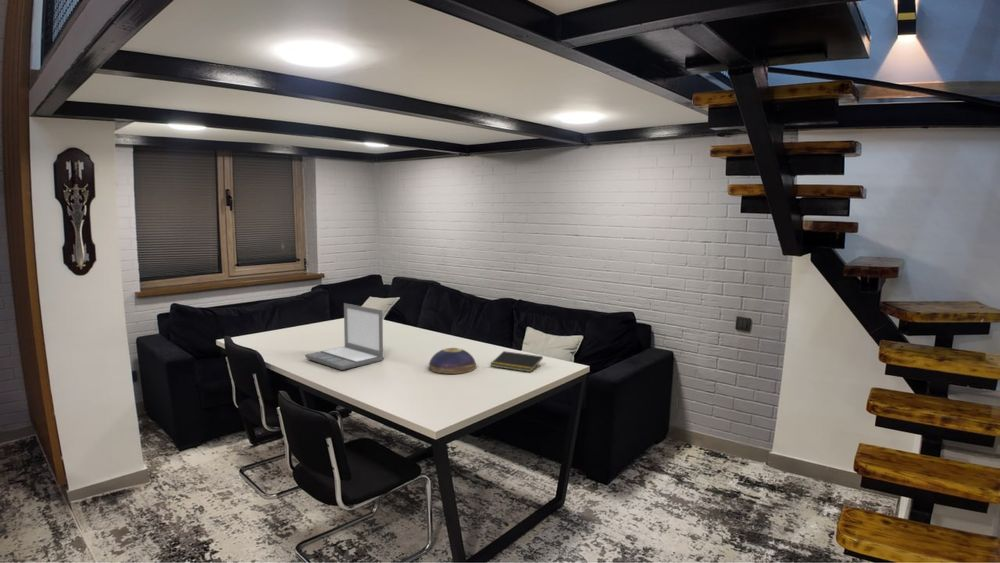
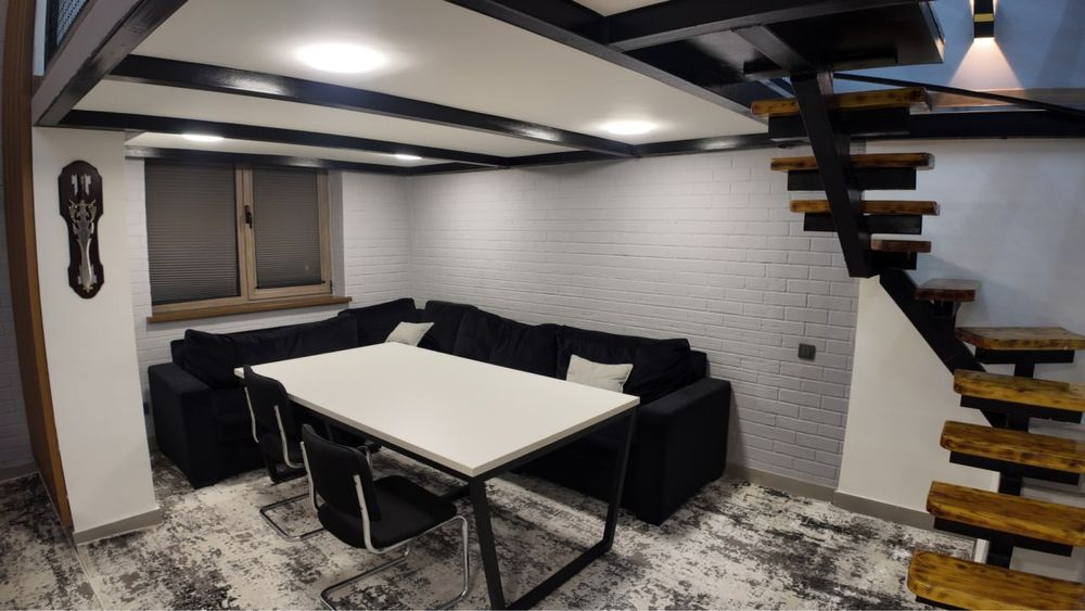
- notepad [489,350,544,373]
- laptop [304,302,384,371]
- decorative bowl [428,347,477,375]
